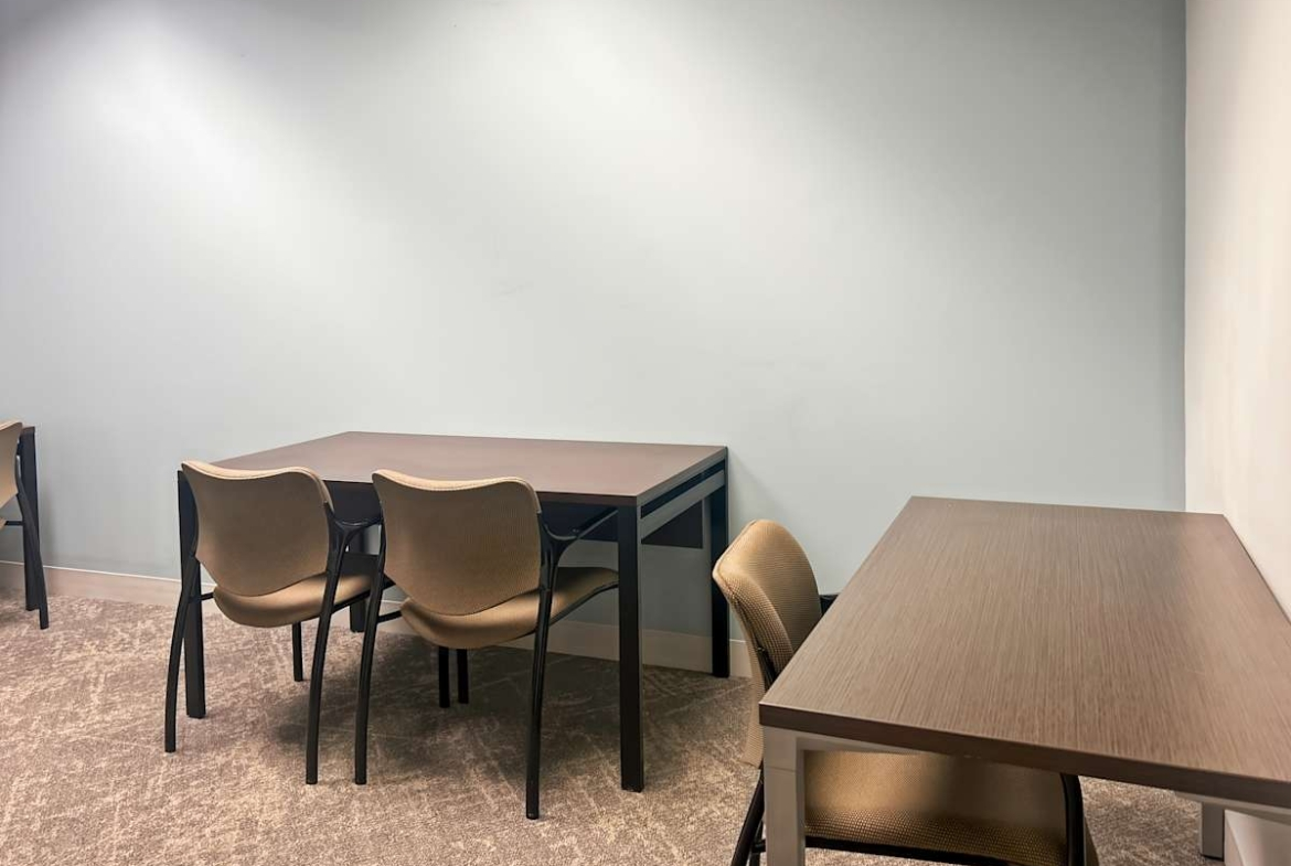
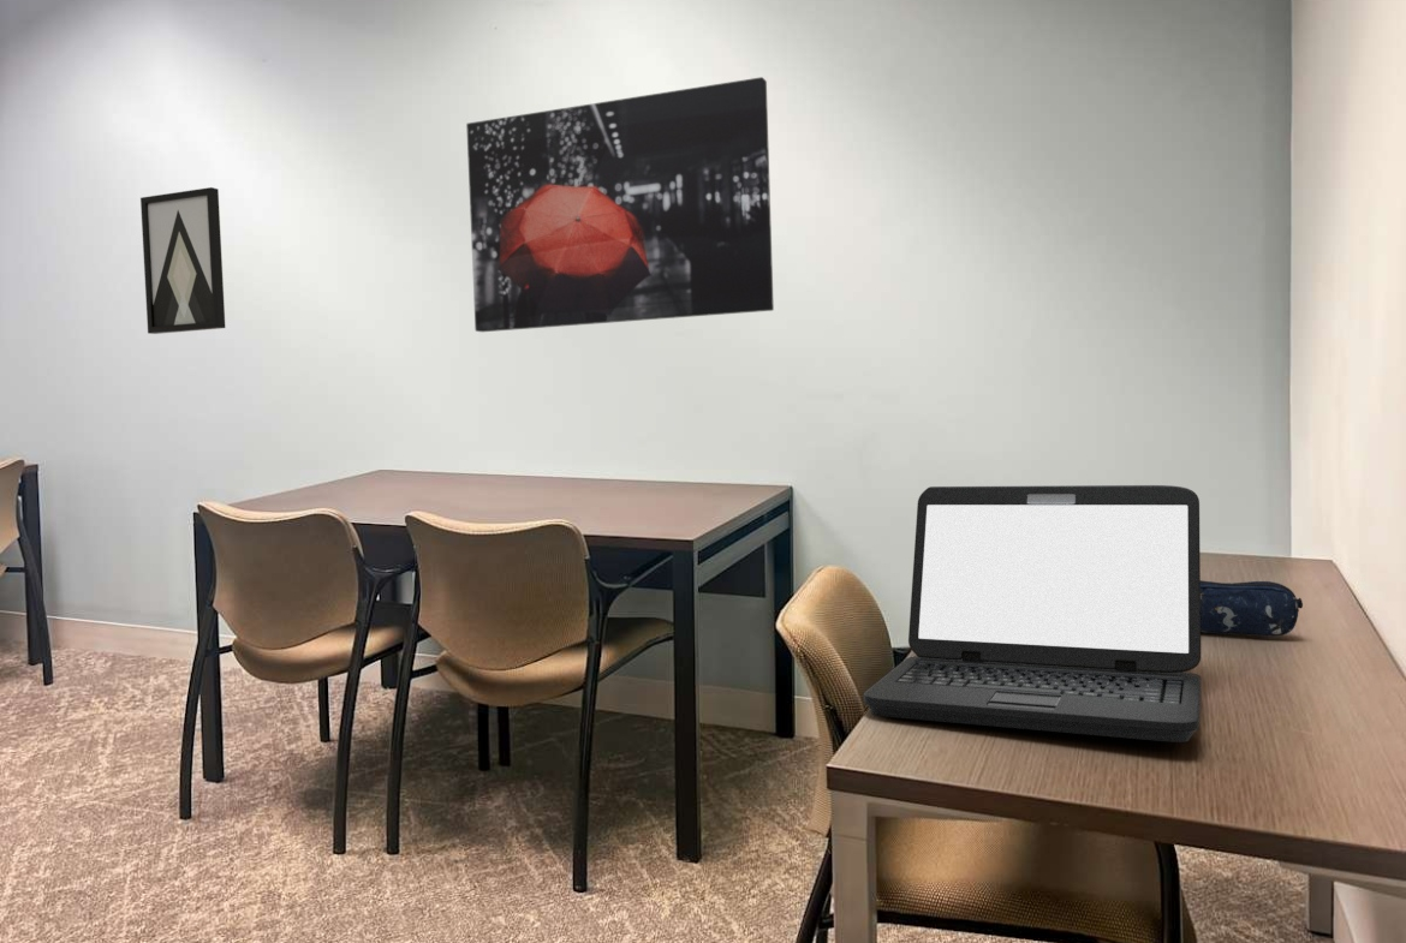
+ wall art [465,76,775,333]
+ wall art [139,186,226,335]
+ pencil case [1201,579,1304,637]
+ laptop [863,484,1203,744]
